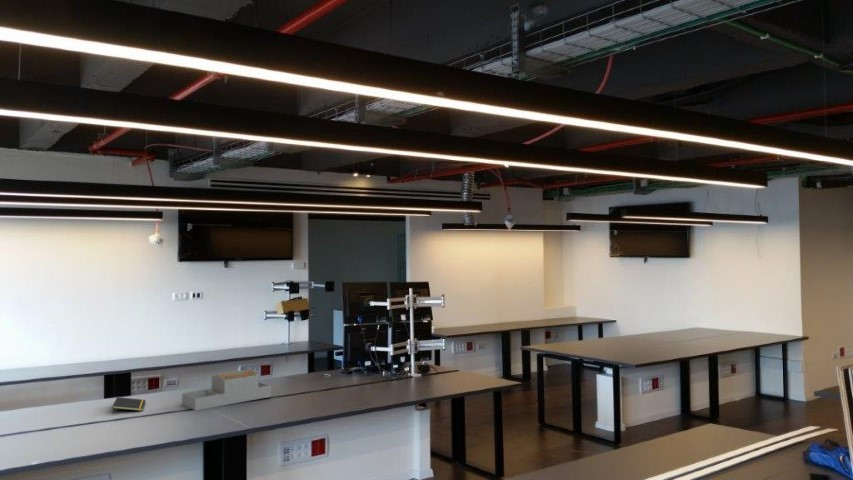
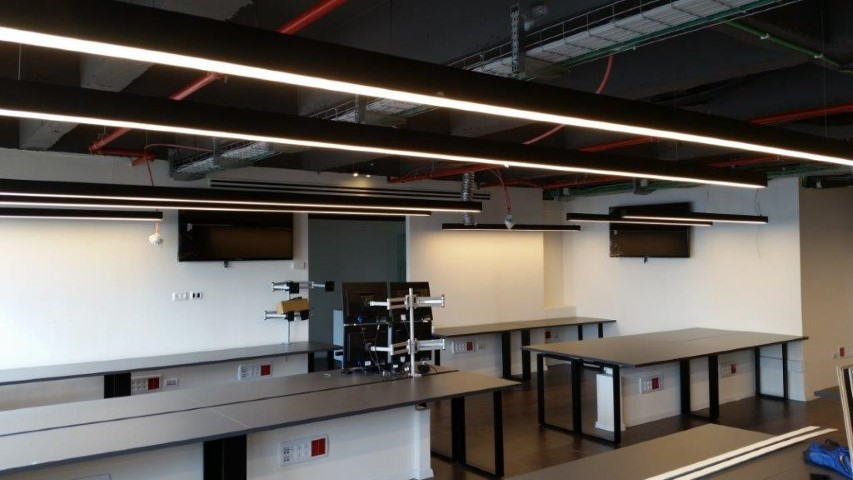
- architectural model [181,368,272,411]
- notepad [111,396,147,415]
